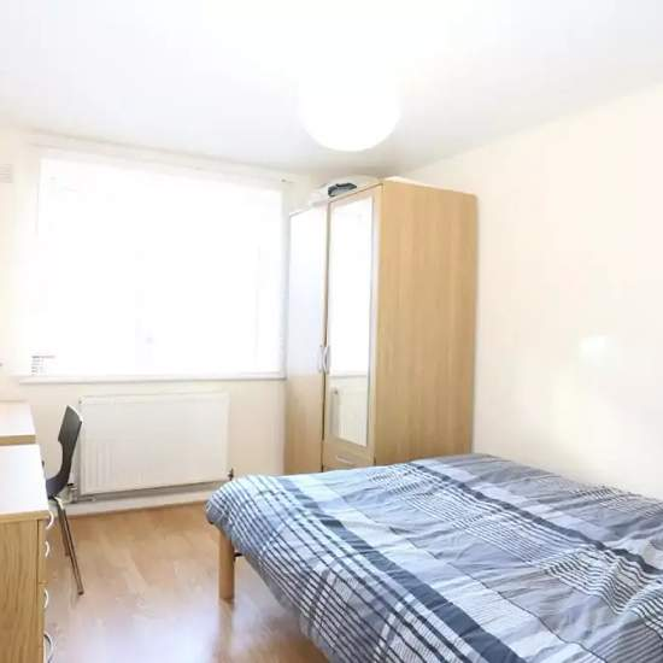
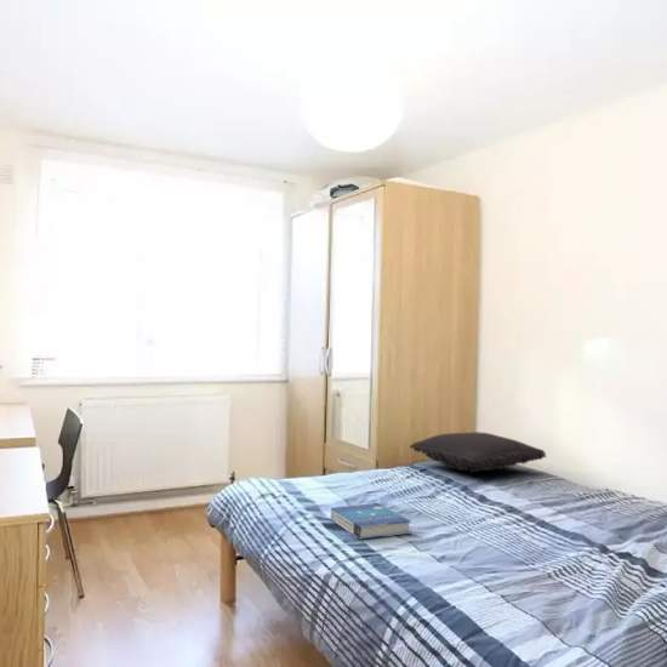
+ book [330,502,412,541]
+ pillow [409,432,547,474]
